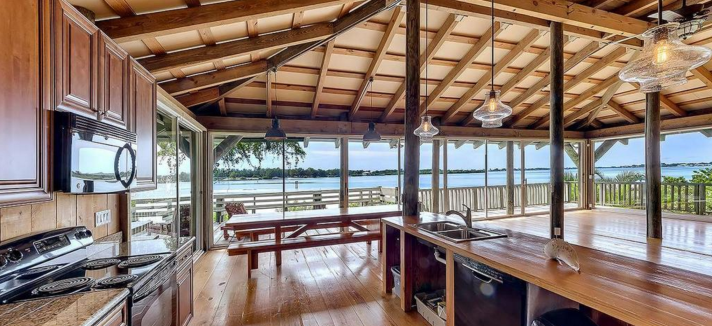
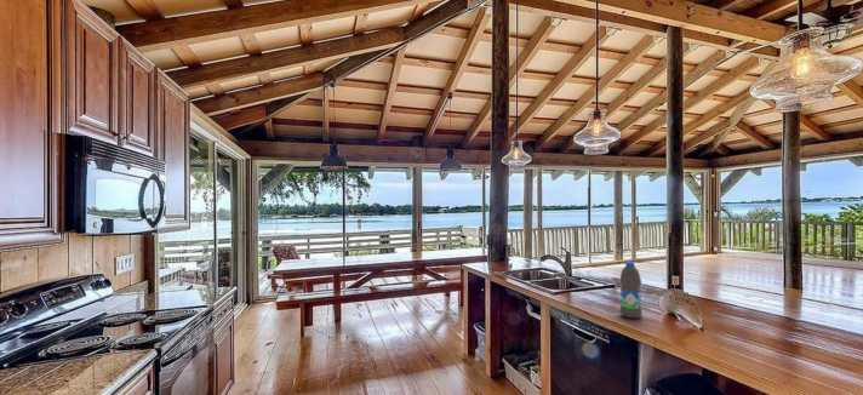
+ water bottle [618,261,644,320]
